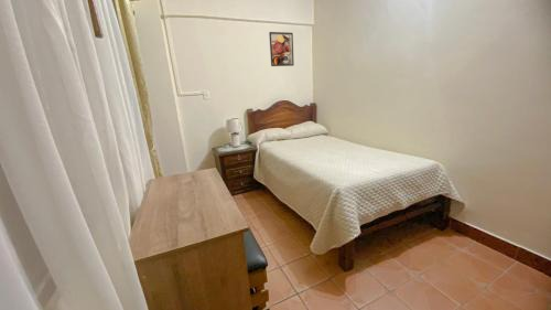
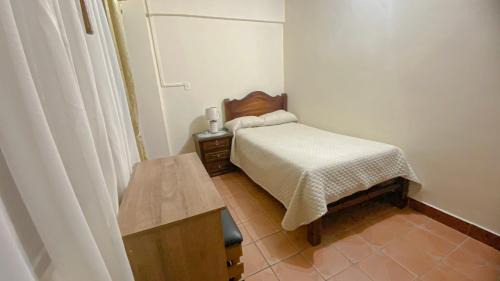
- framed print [268,31,295,67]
